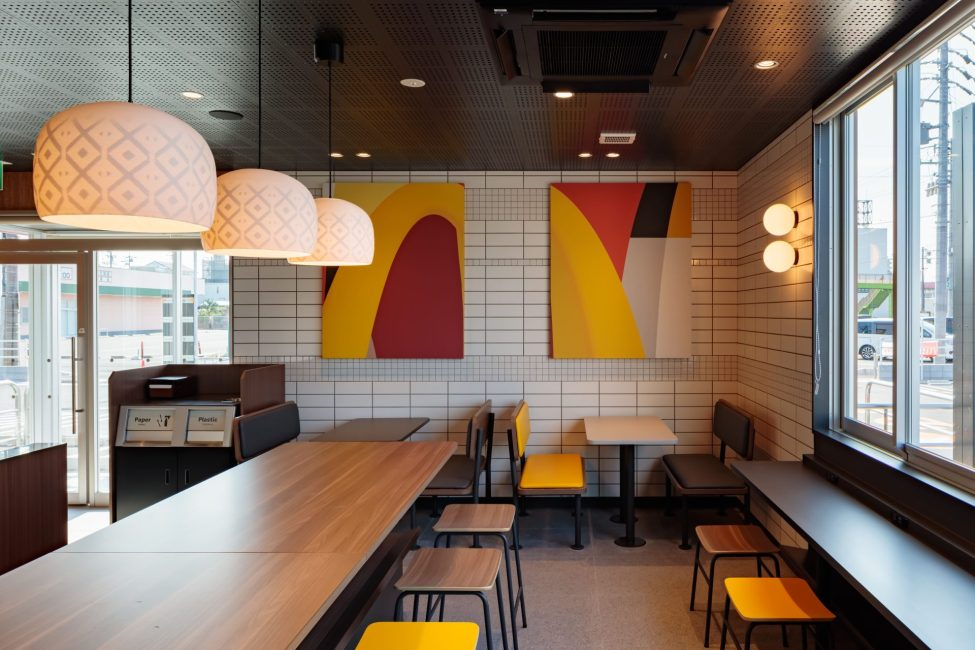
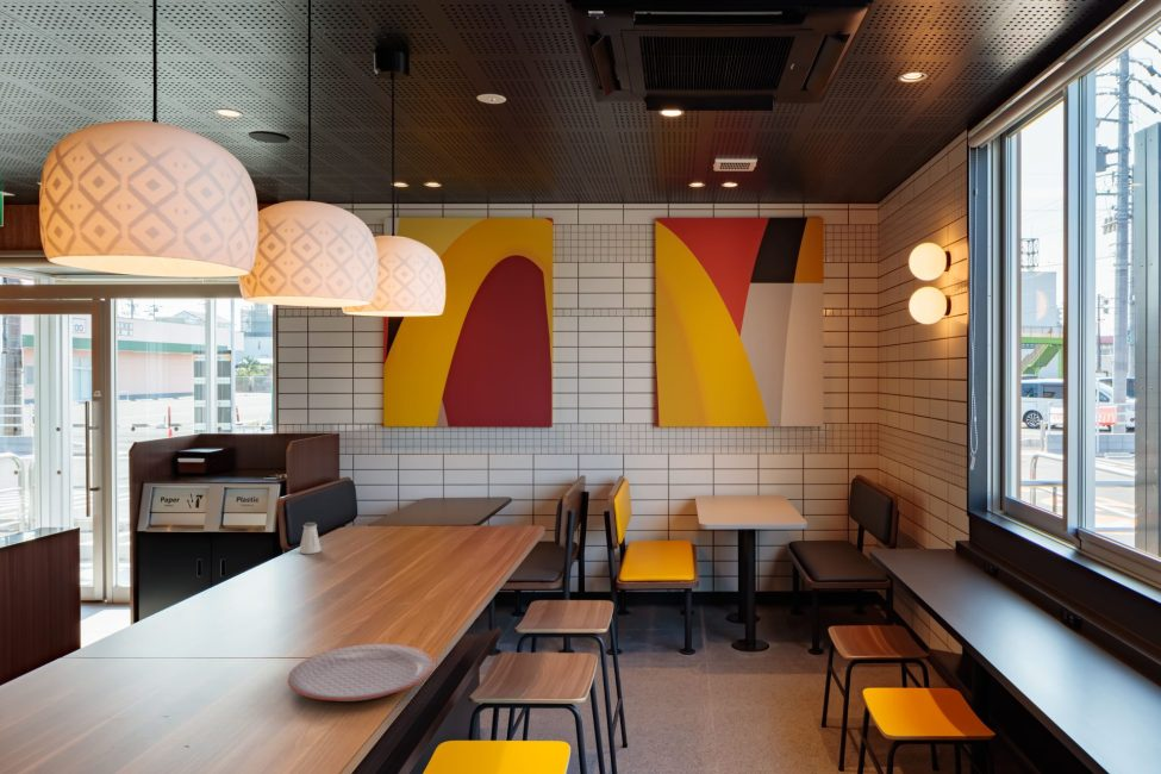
+ saltshaker [298,522,323,555]
+ plate [287,642,435,703]
